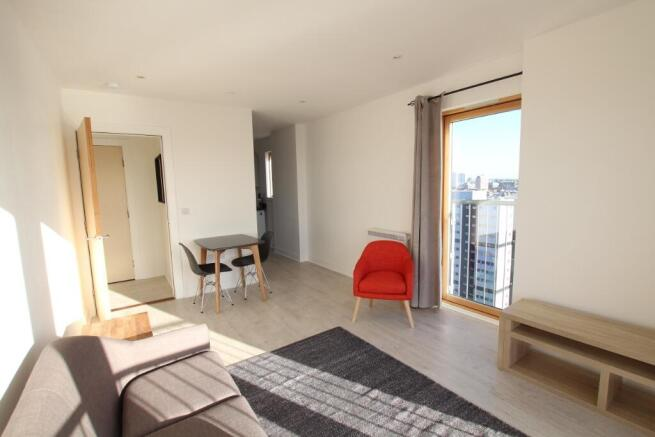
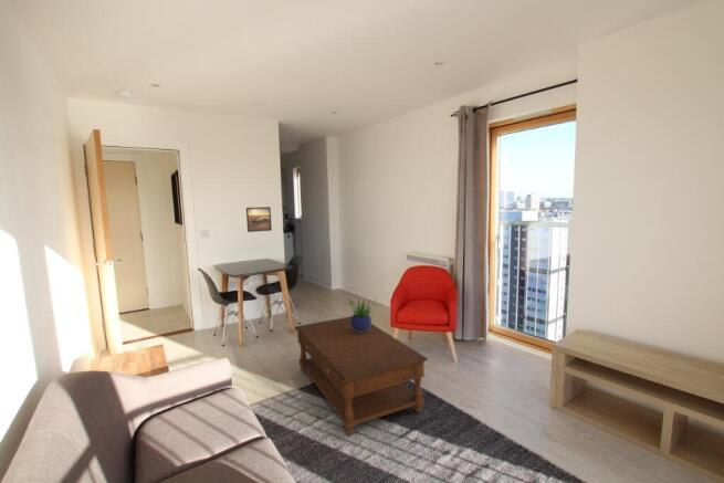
+ coffee table [293,315,429,437]
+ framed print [245,206,273,233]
+ potted plant [346,293,377,333]
